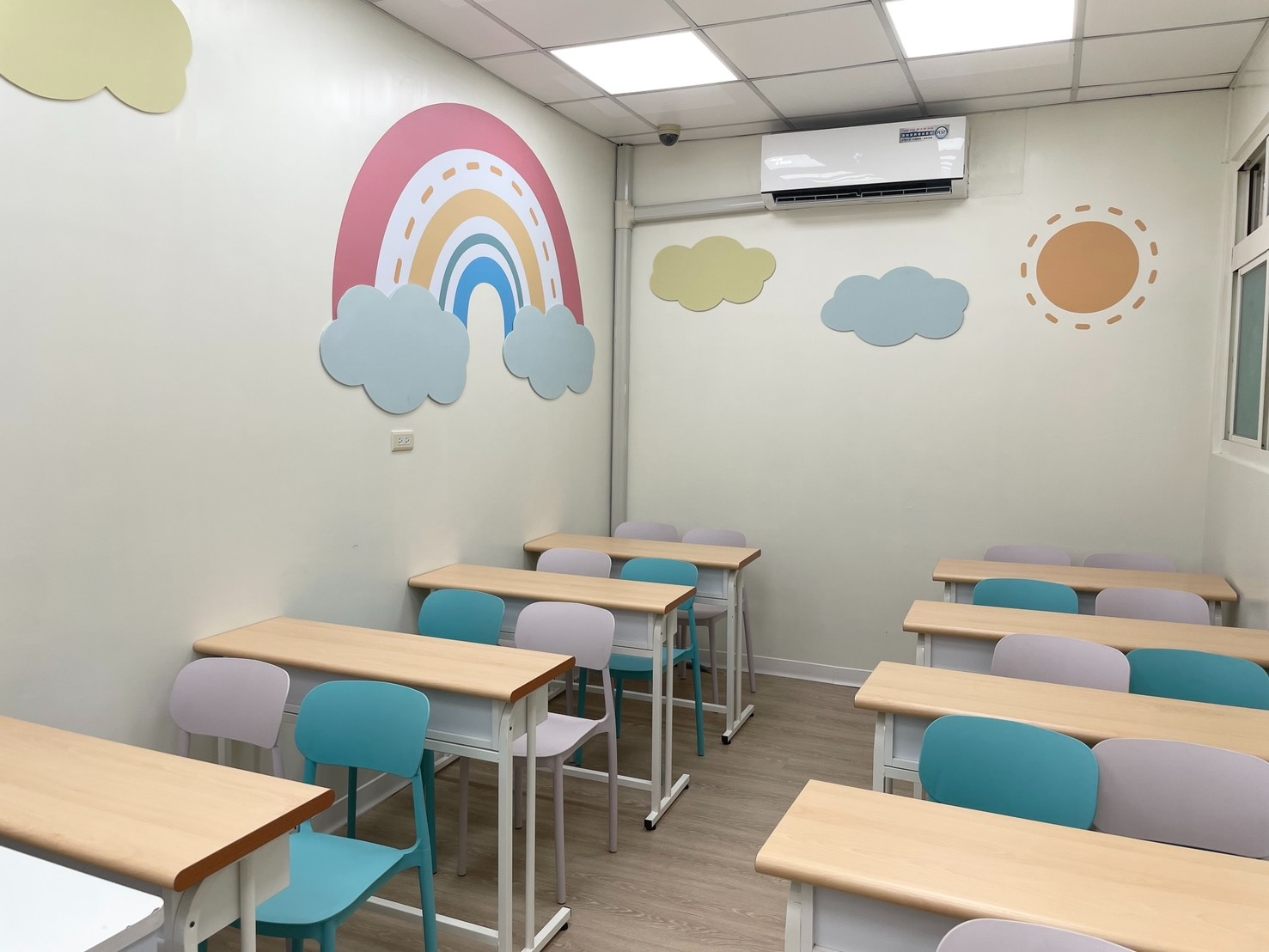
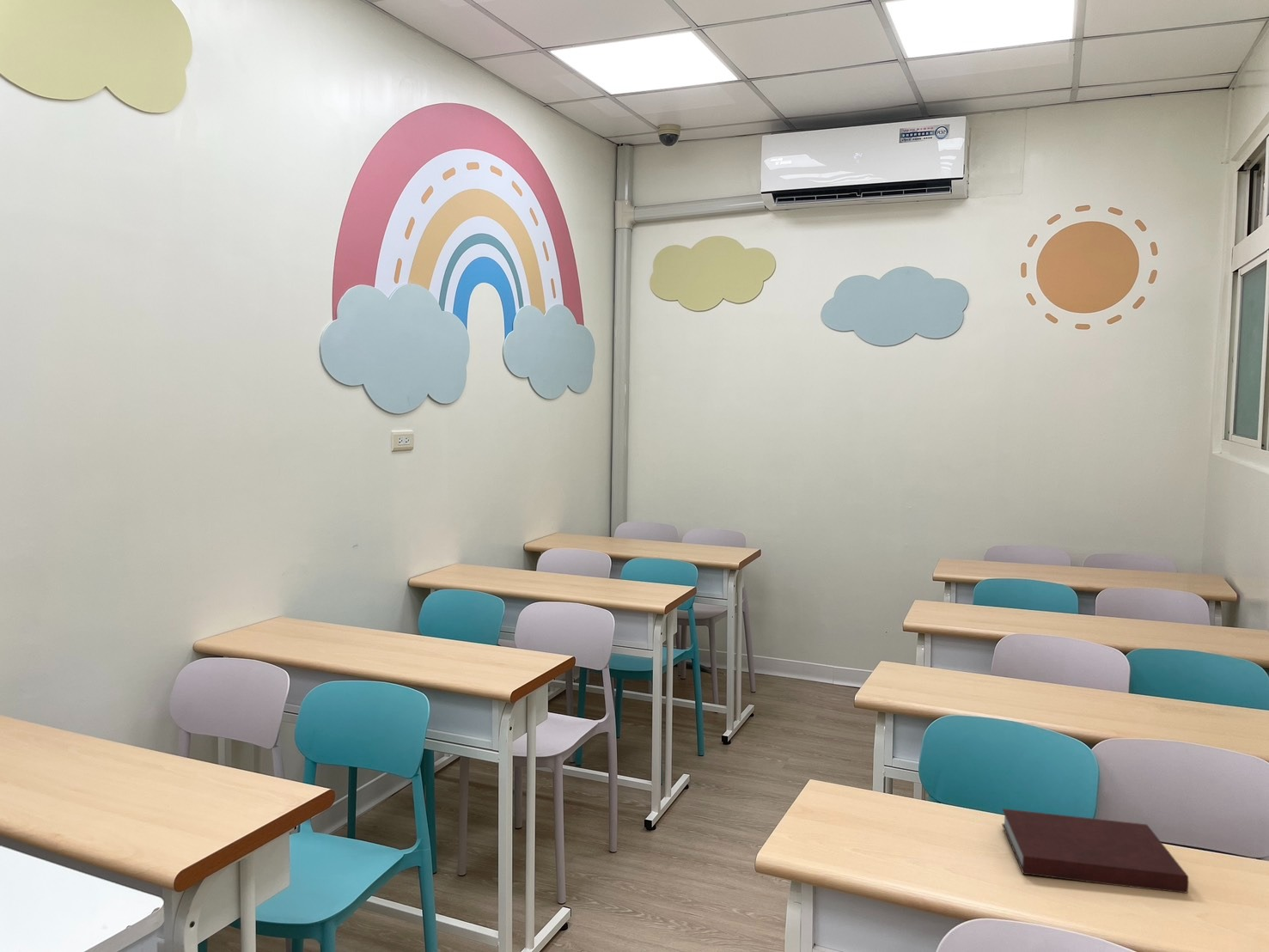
+ notebook [1001,808,1189,894]
